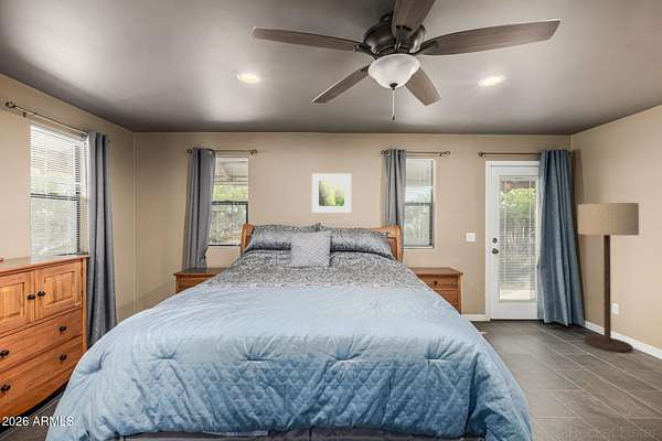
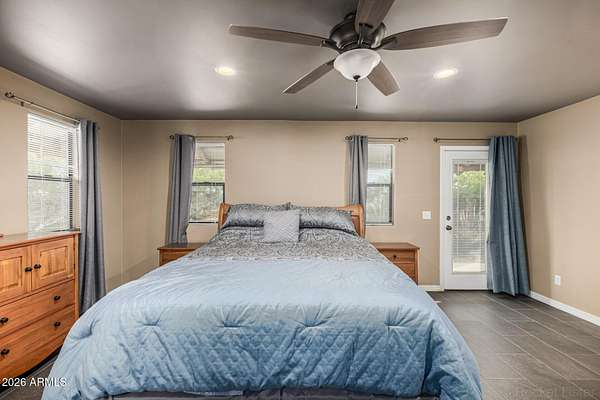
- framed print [311,173,352,214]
- floor lamp [577,202,640,354]
